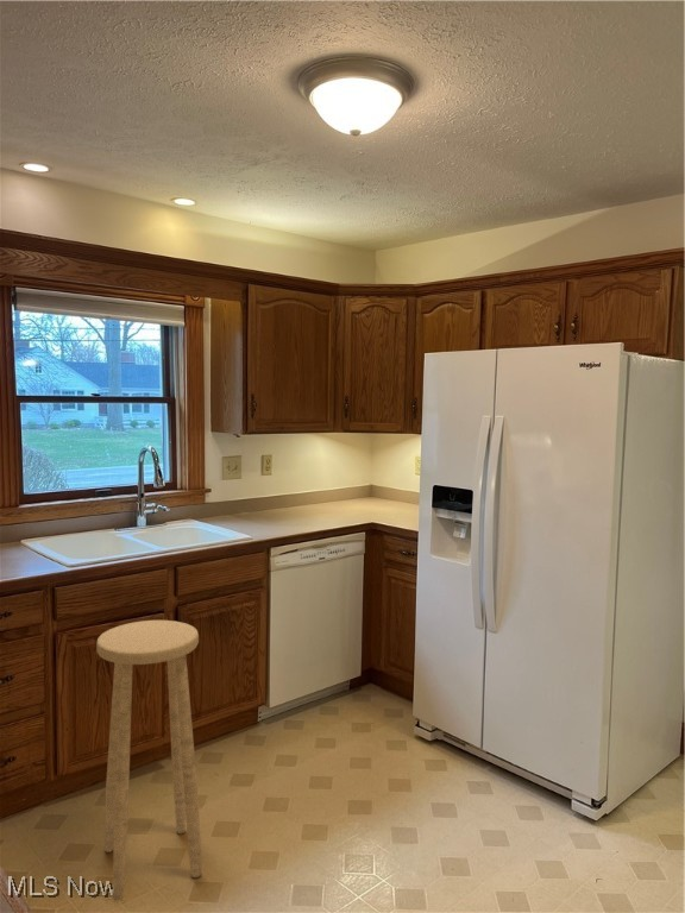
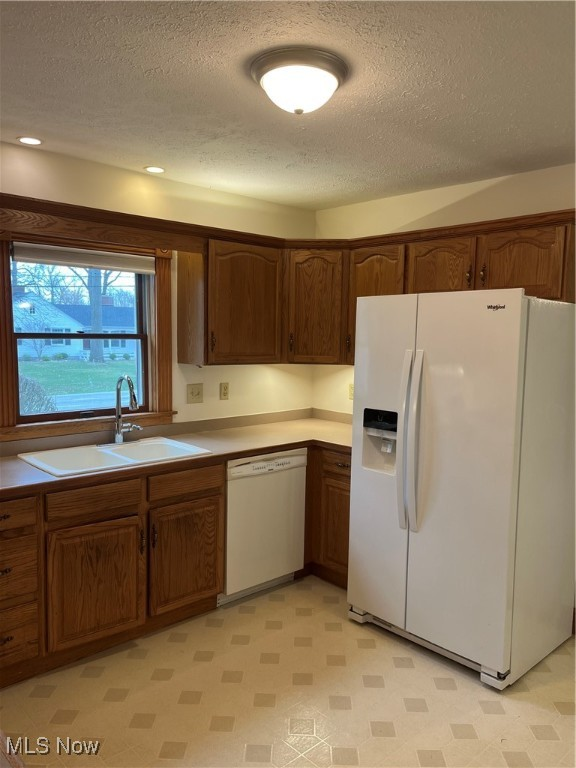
- stool [95,619,203,901]
